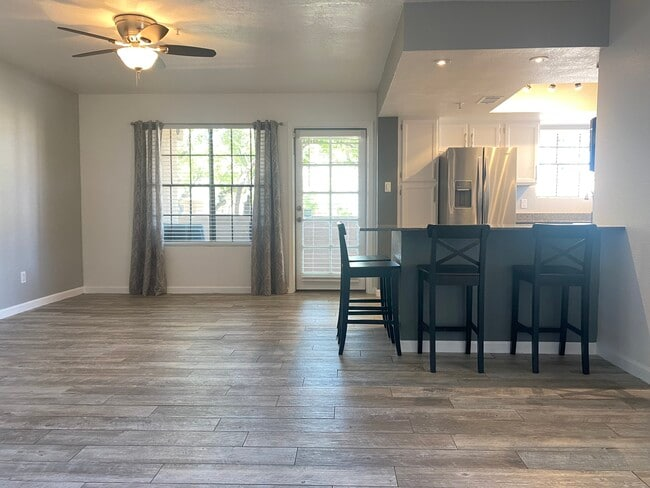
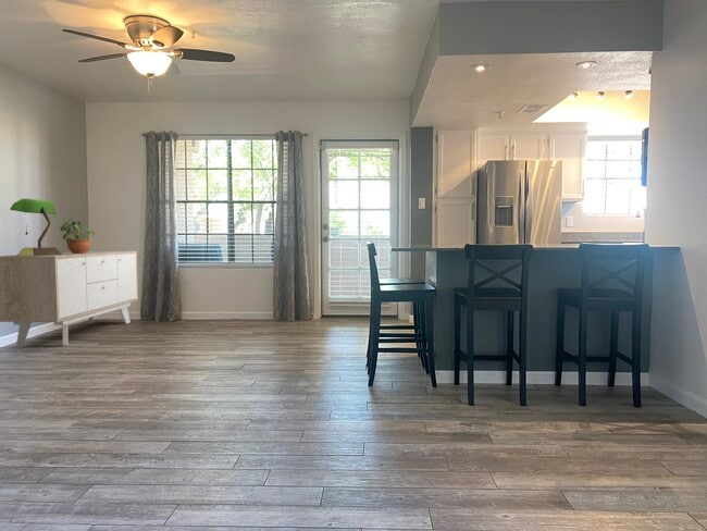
+ potted plant [57,218,96,254]
+ sideboard [0,250,139,347]
+ table lamp [9,198,61,256]
